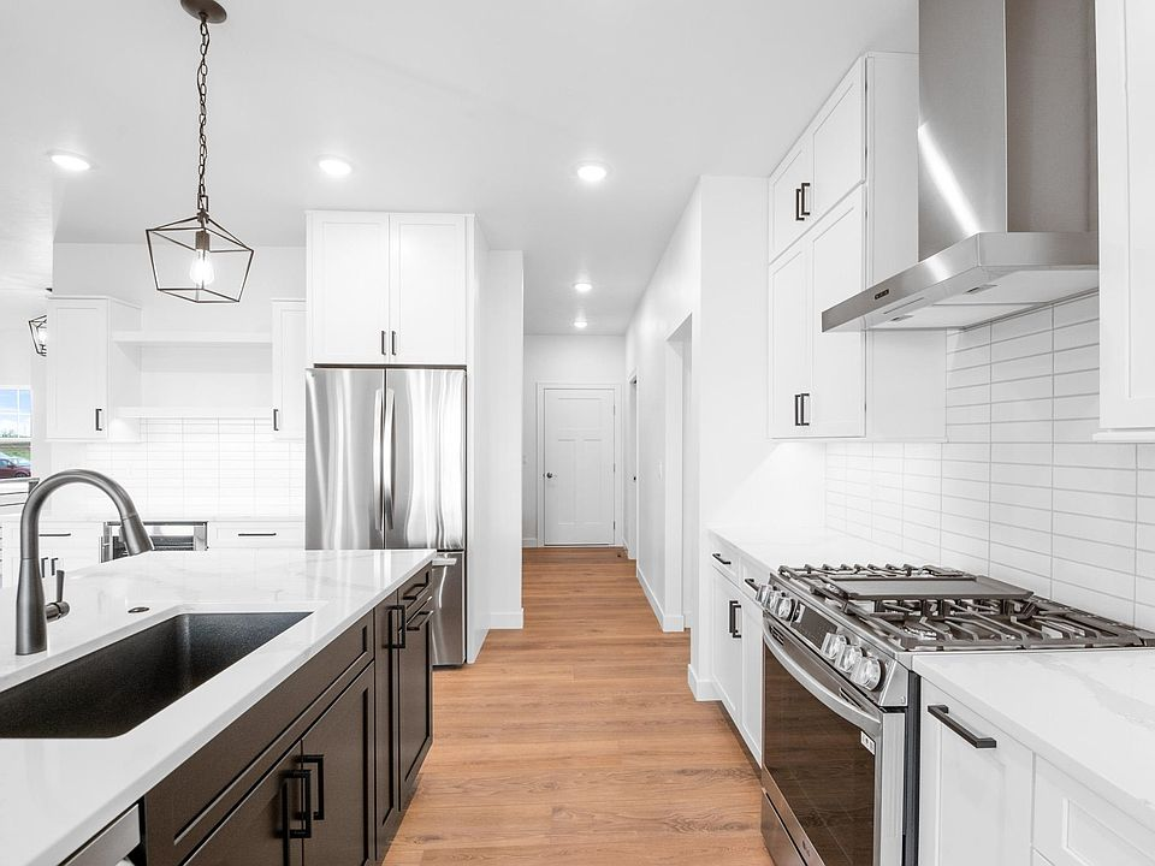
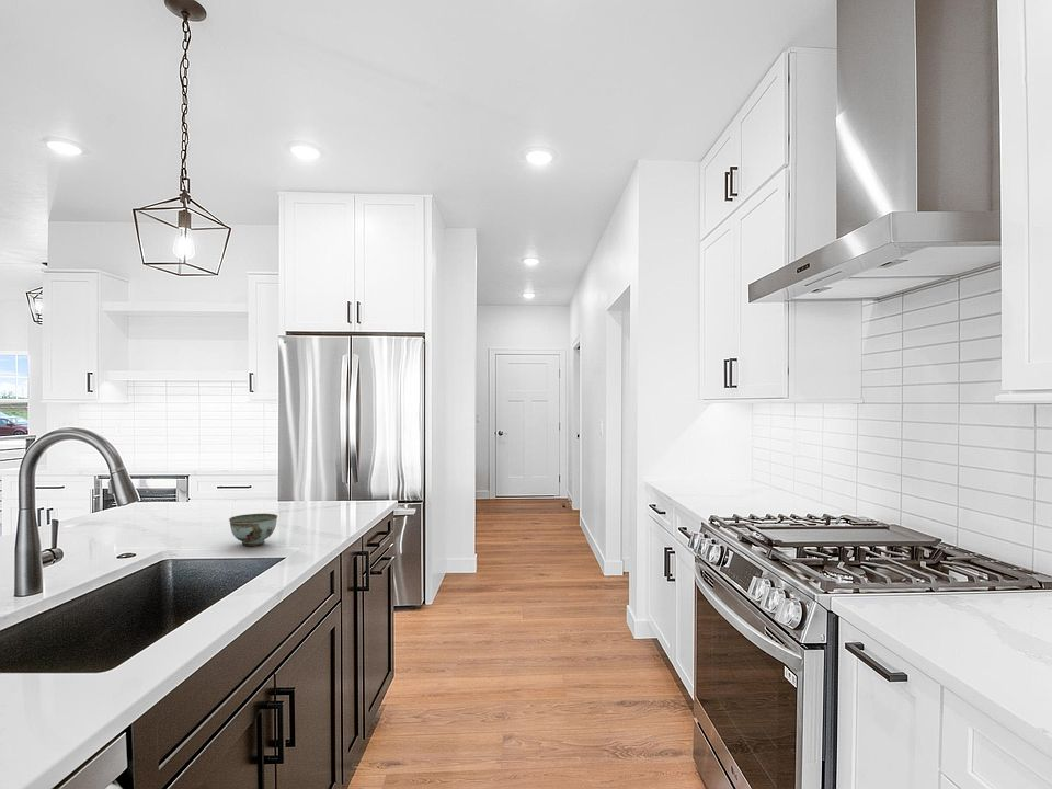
+ bowl [228,513,278,547]
